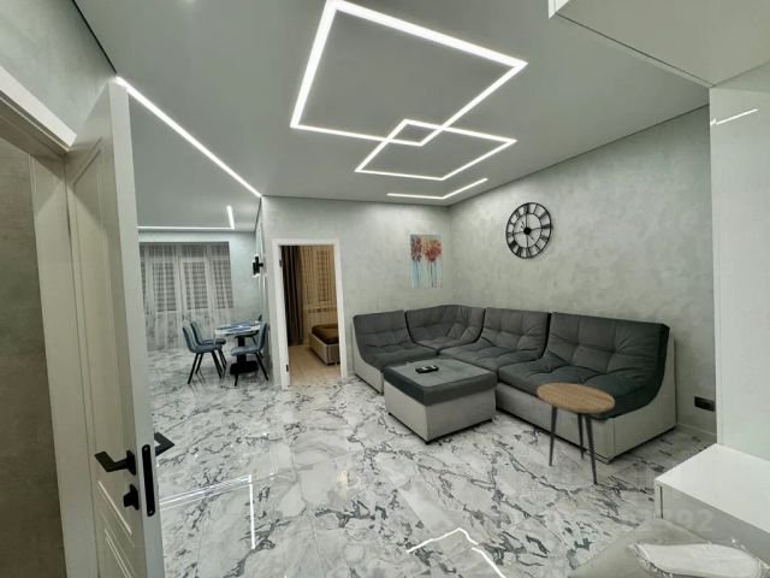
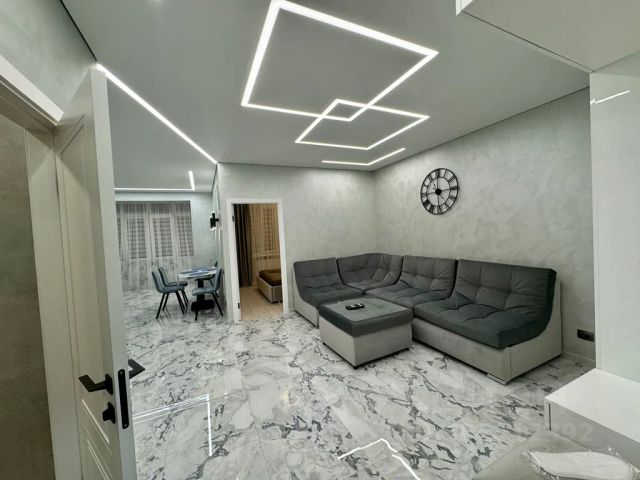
- side table [535,382,616,486]
- wall art [409,234,444,290]
